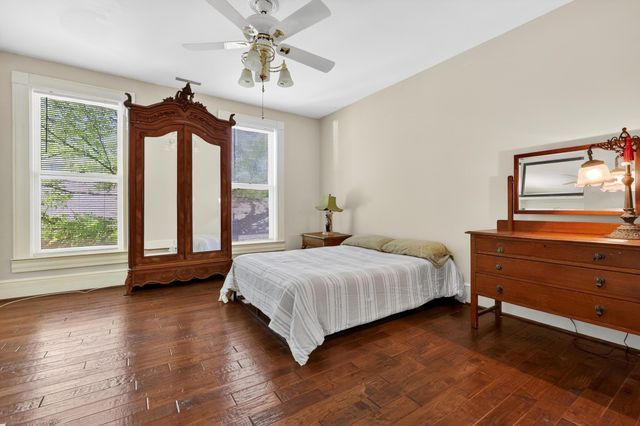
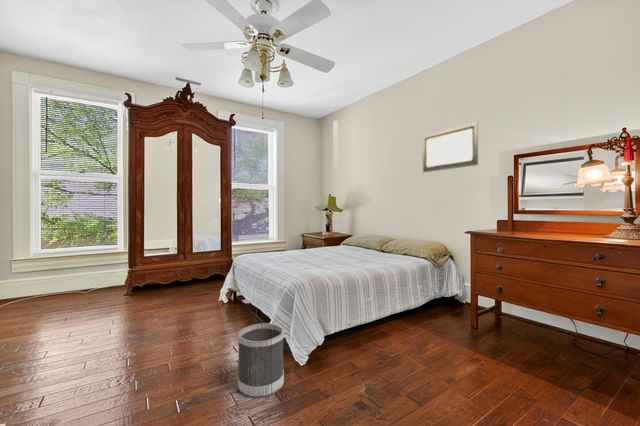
+ wall art [422,121,479,174]
+ wastebasket [237,322,285,399]
